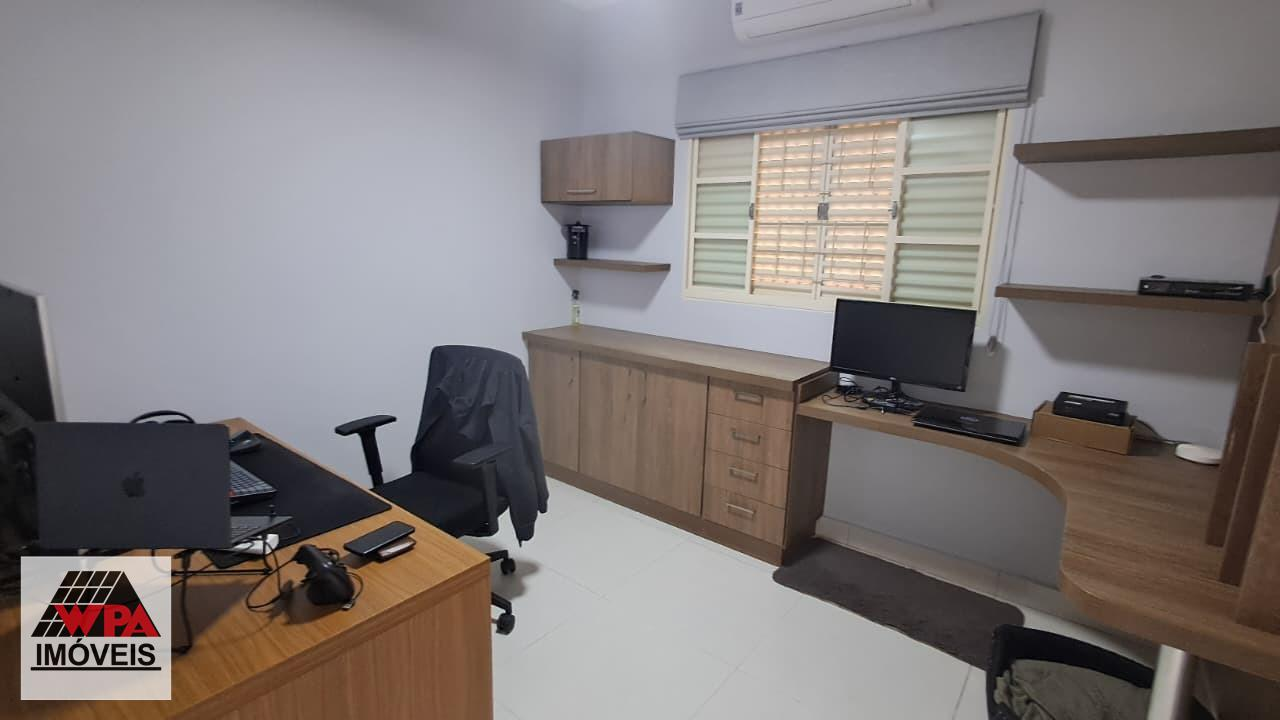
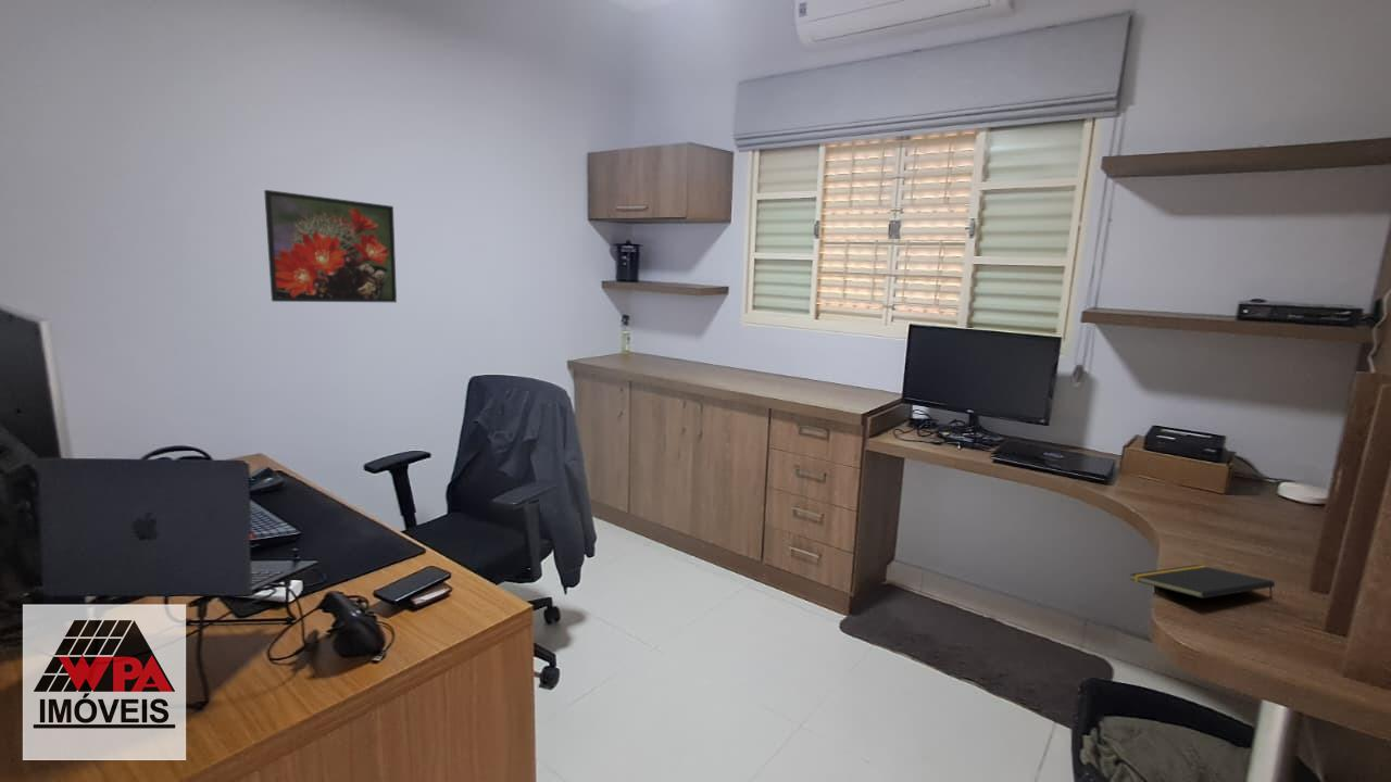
+ notepad [1129,564,1276,600]
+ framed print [263,189,398,303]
